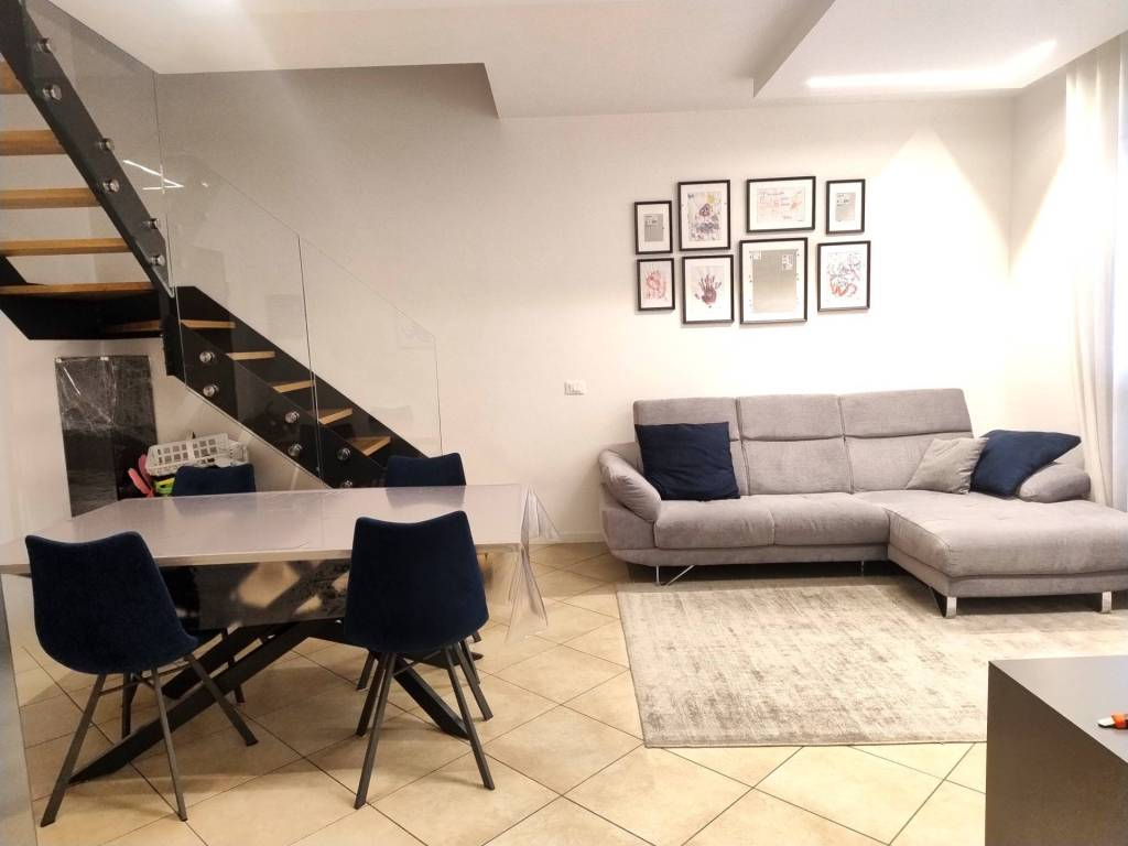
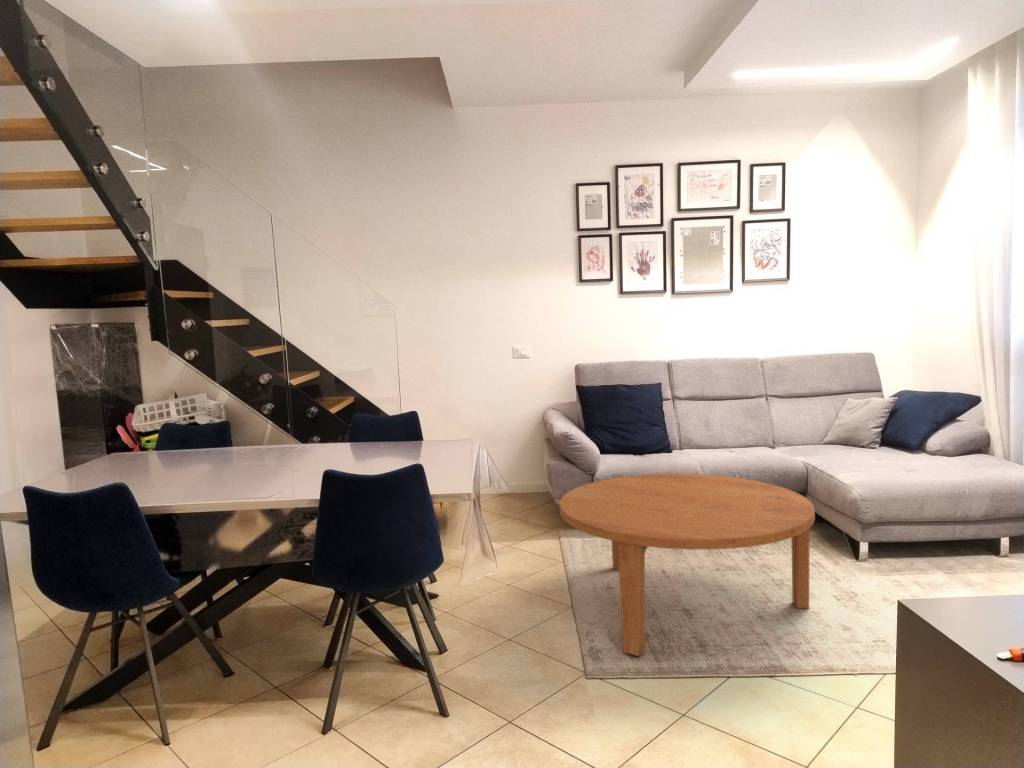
+ coffee table [559,473,816,657]
